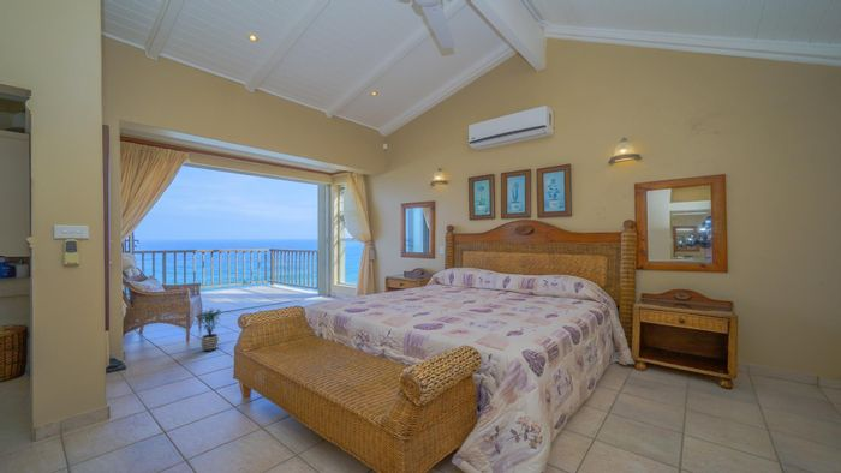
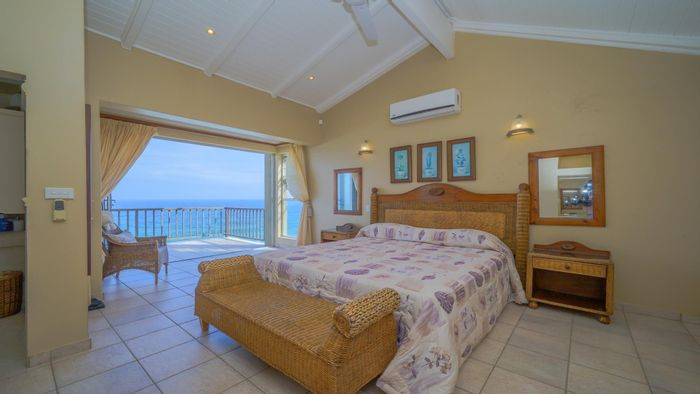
- potted plant [191,307,222,353]
